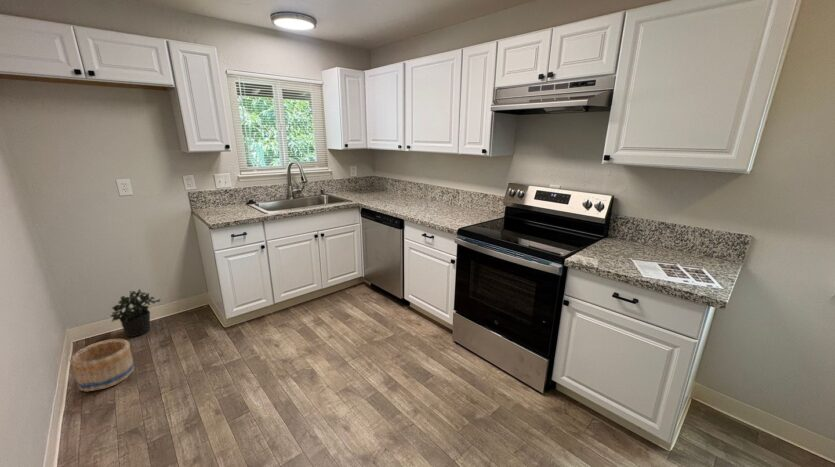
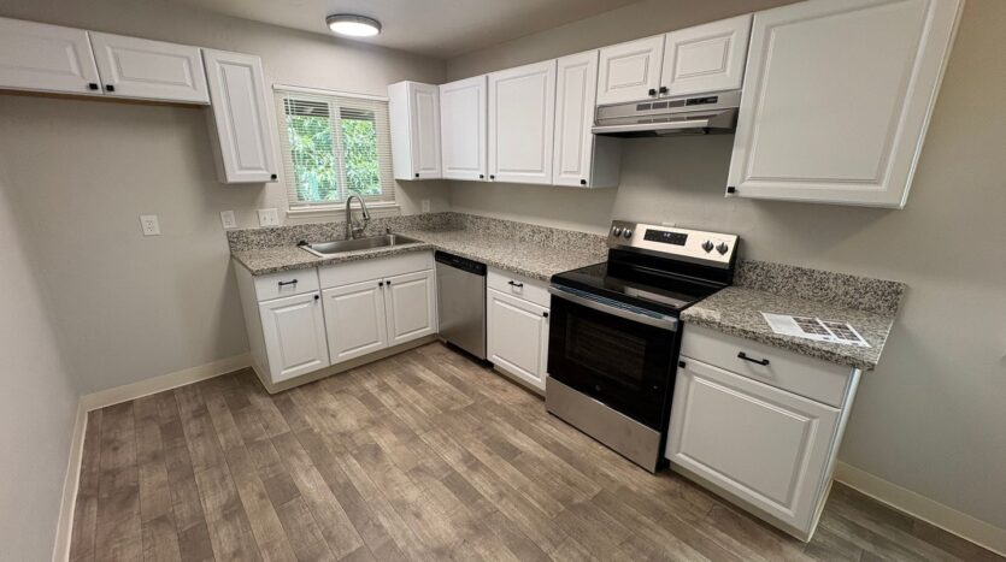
- basket [69,338,135,392]
- potted plant [109,288,161,338]
